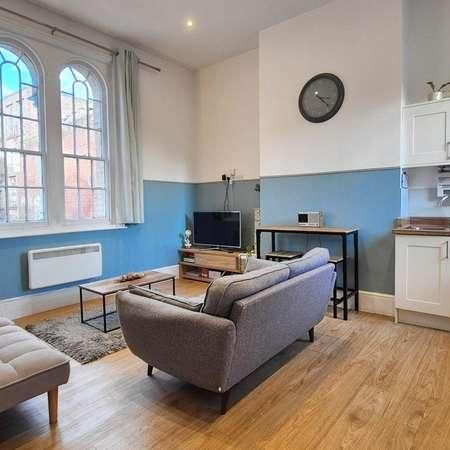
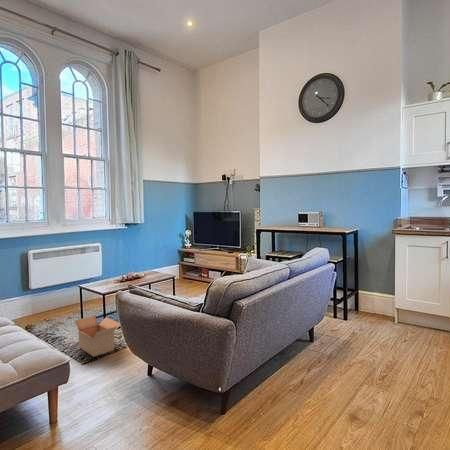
+ cardboard box [74,315,121,358]
